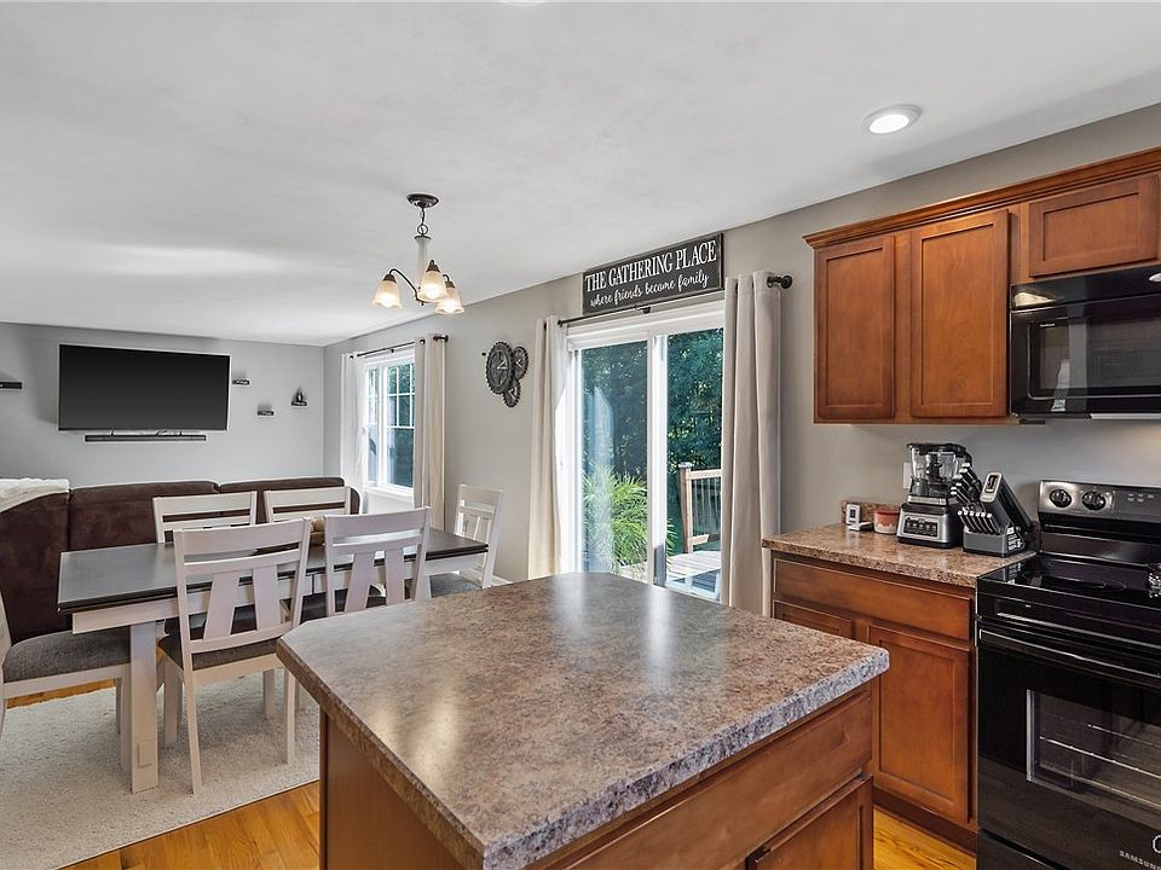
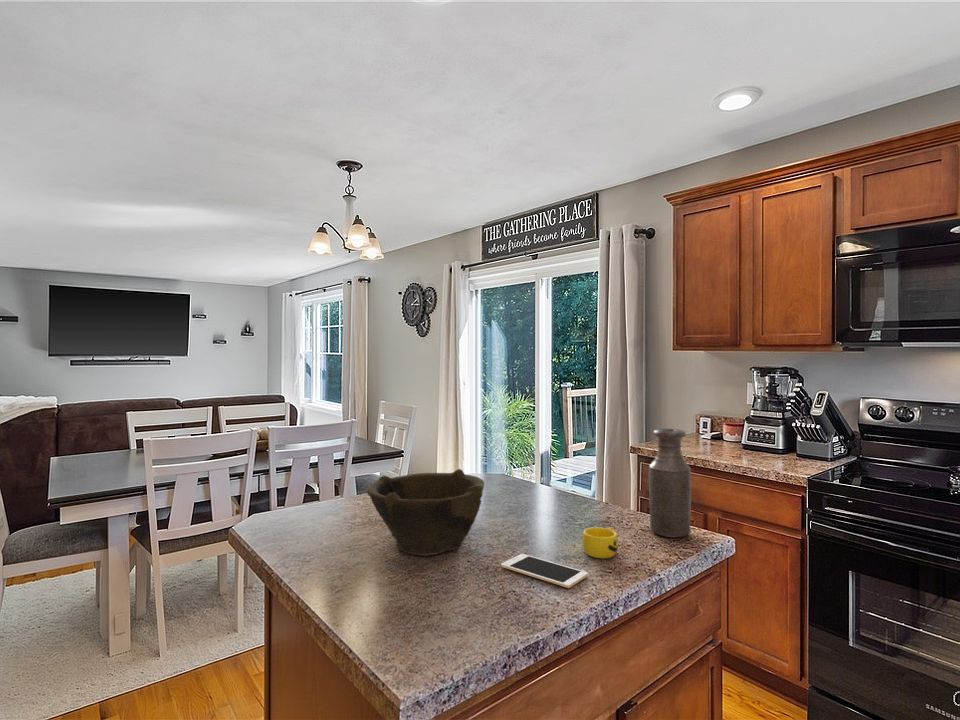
+ bowl [366,468,485,557]
+ cell phone [500,553,589,589]
+ bottle [648,428,692,538]
+ cup [581,526,619,559]
